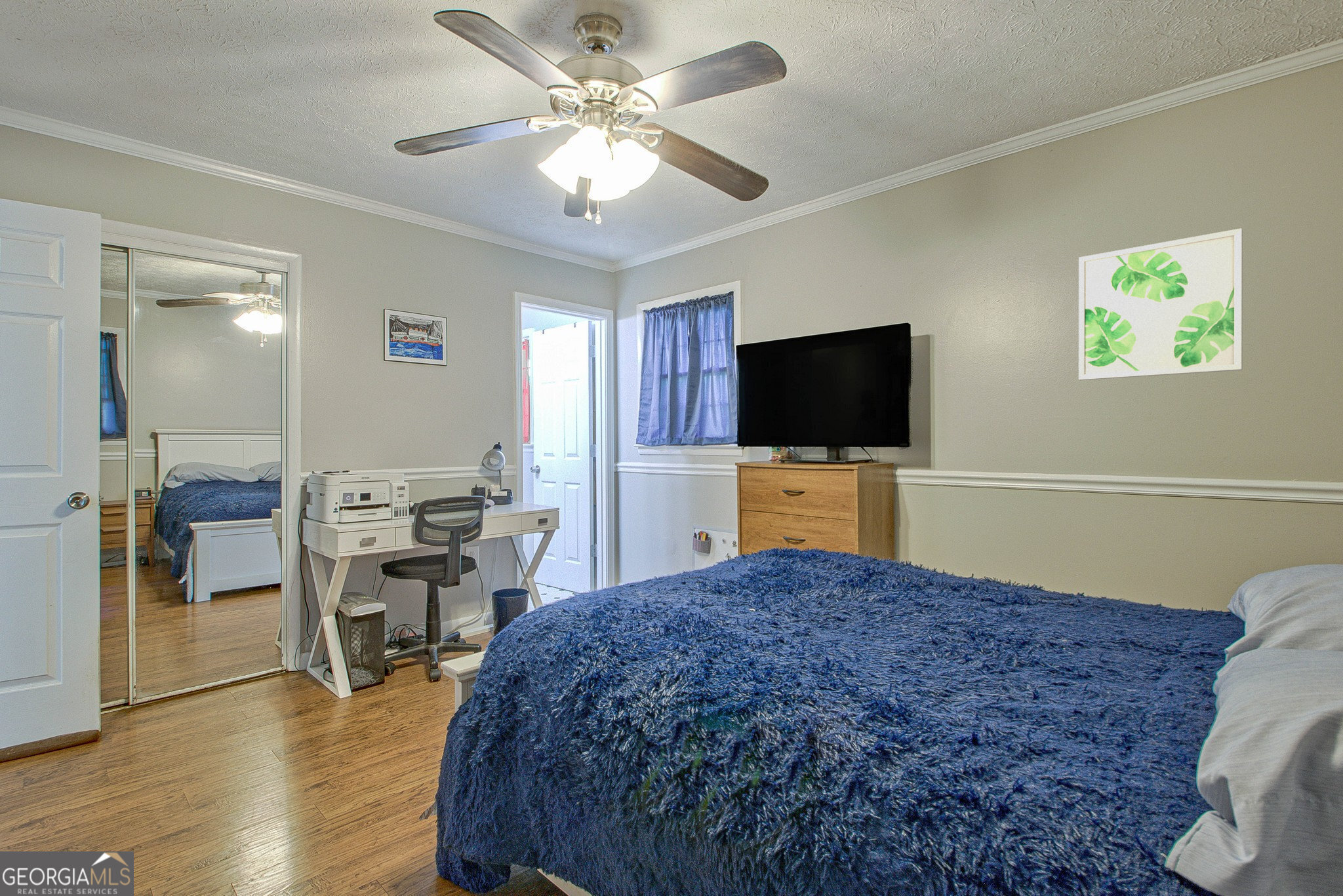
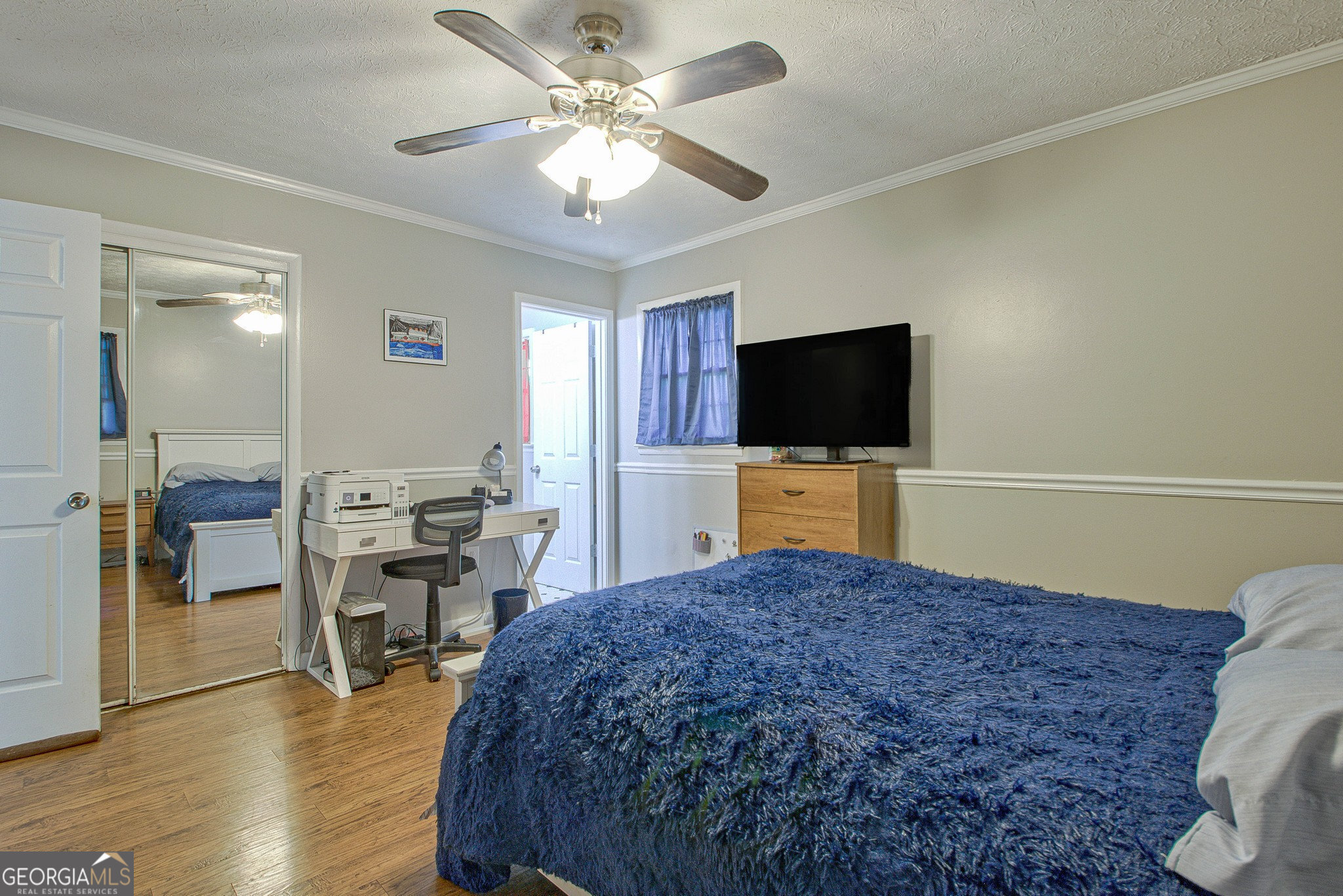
- wall art [1078,227,1243,381]
